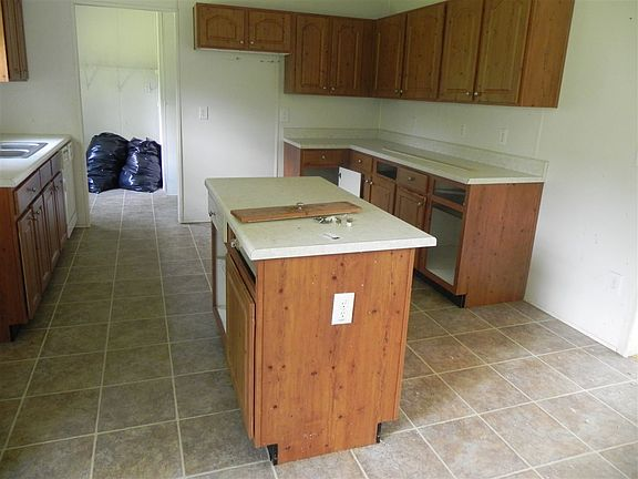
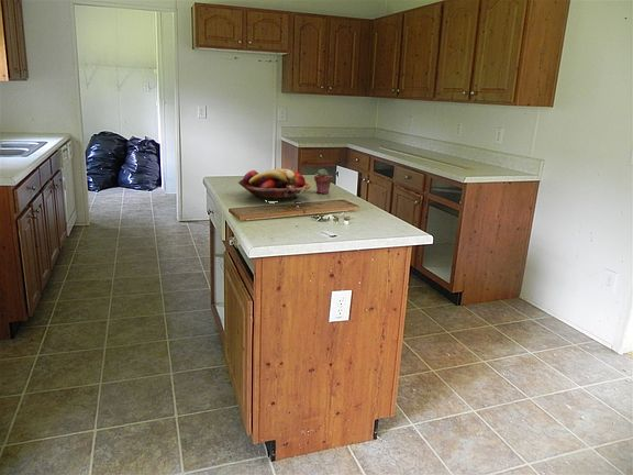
+ potted succulent [313,168,333,195]
+ fruit basket [237,168,312,200]
